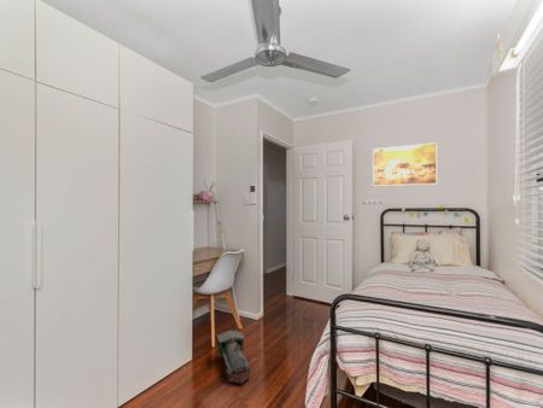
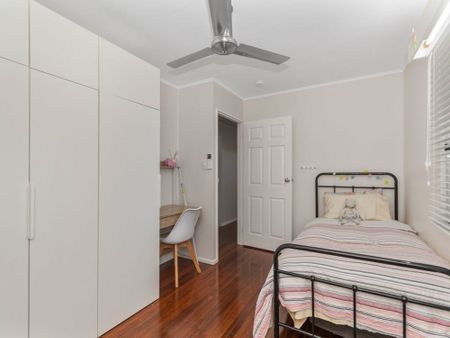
- toy train [216,330,251,384]
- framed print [372,141,438,187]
